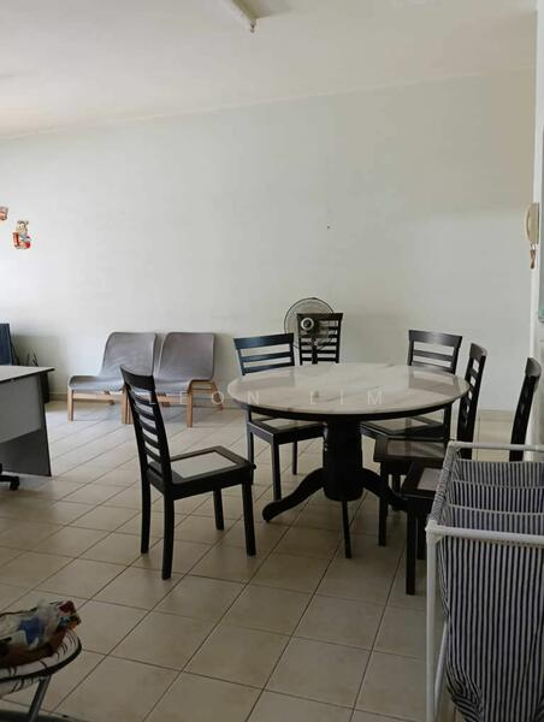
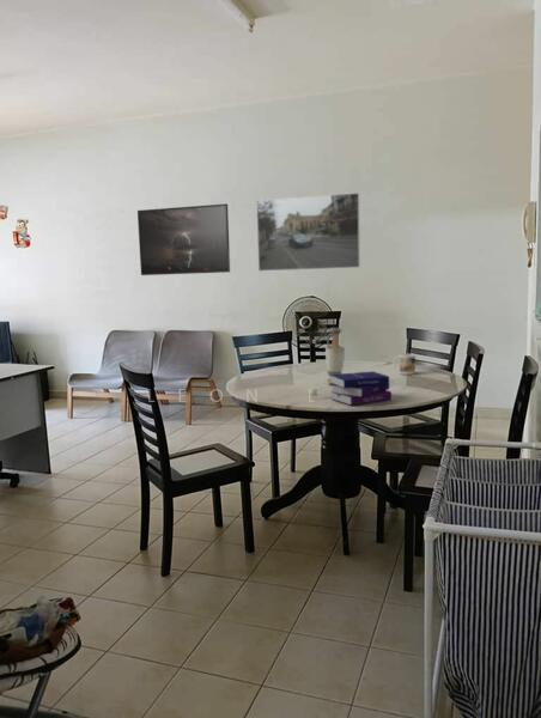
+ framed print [255,191,361,273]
+ book [329,370,393,407]
+ mug [391,353,417,376]
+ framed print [136,202,231,276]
+ vase [324,327,346,385]
